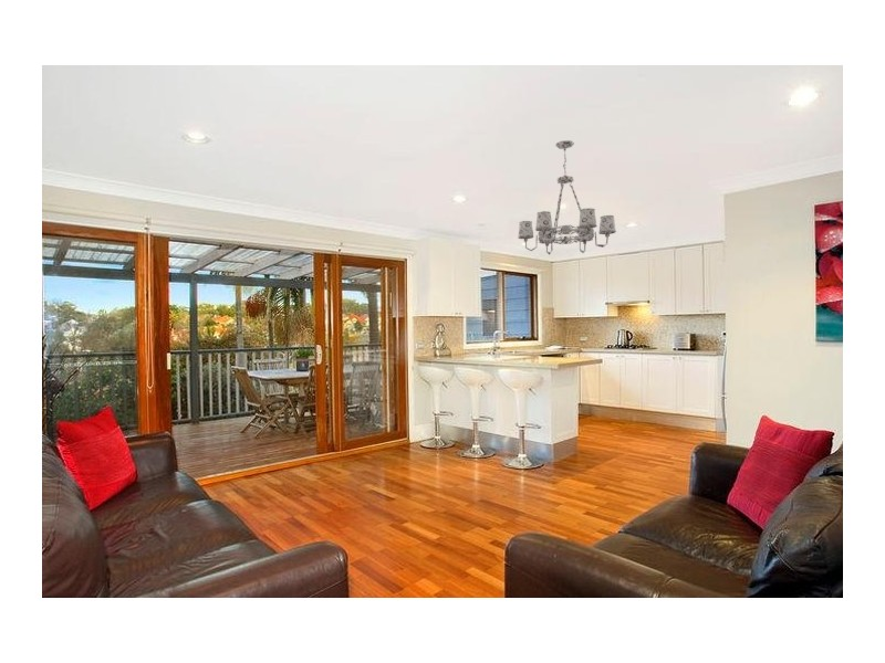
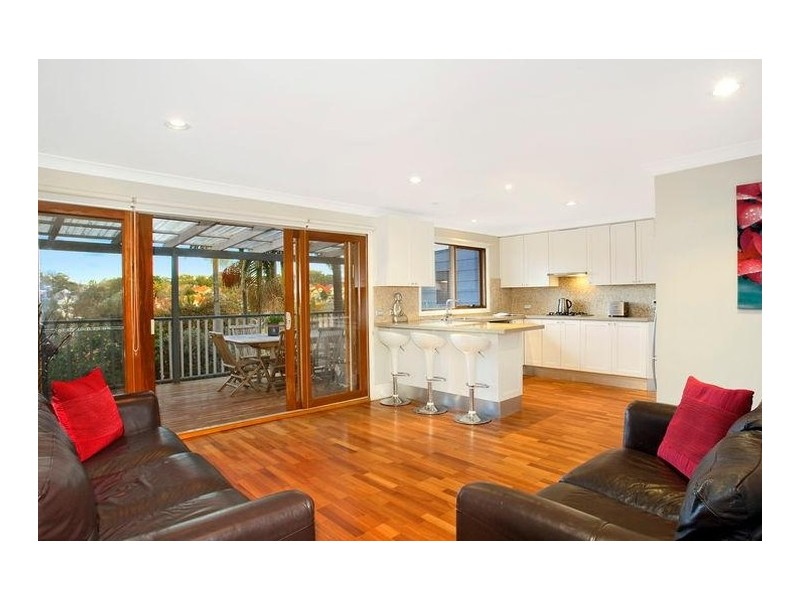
- chandelier [517,139,617,255]
